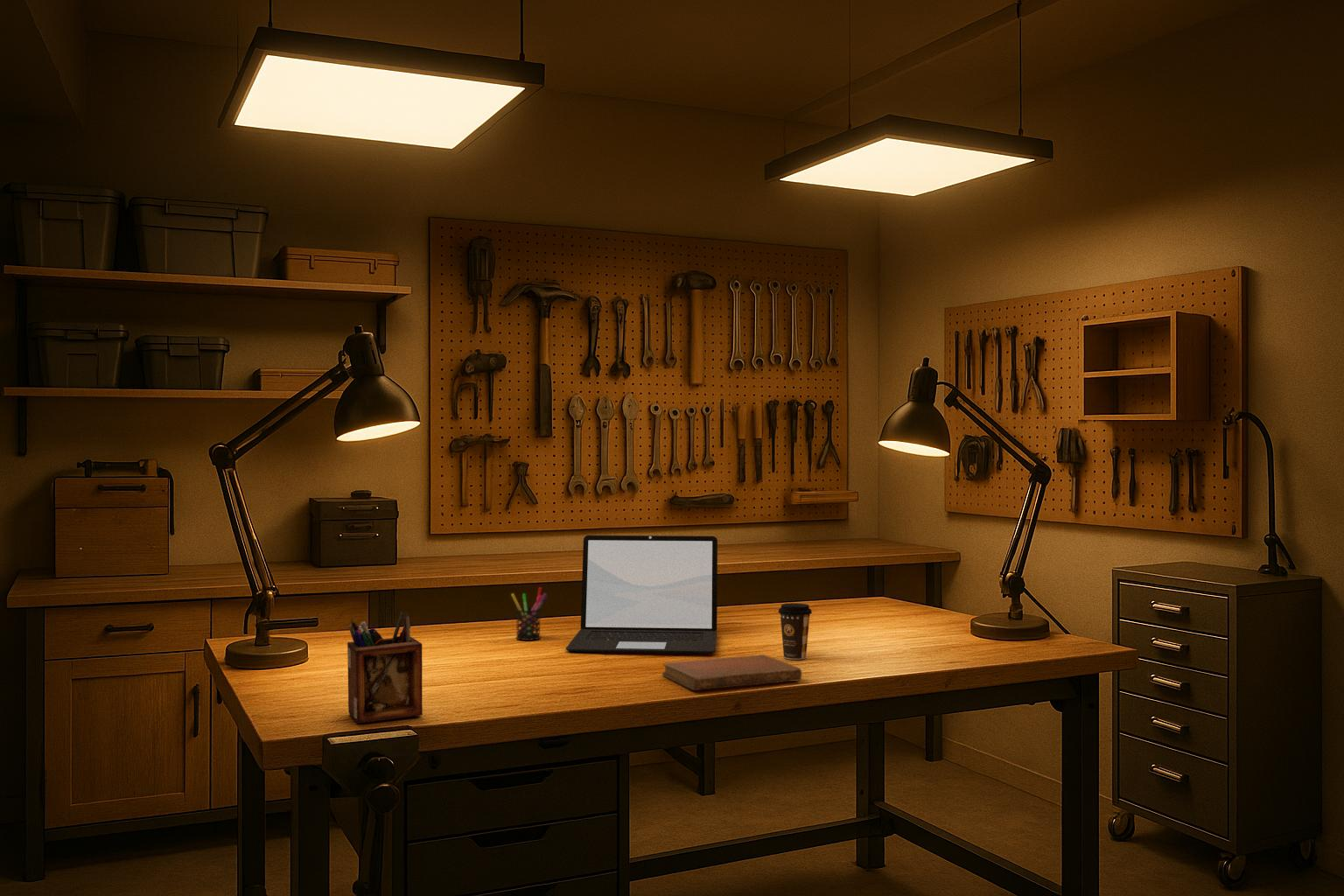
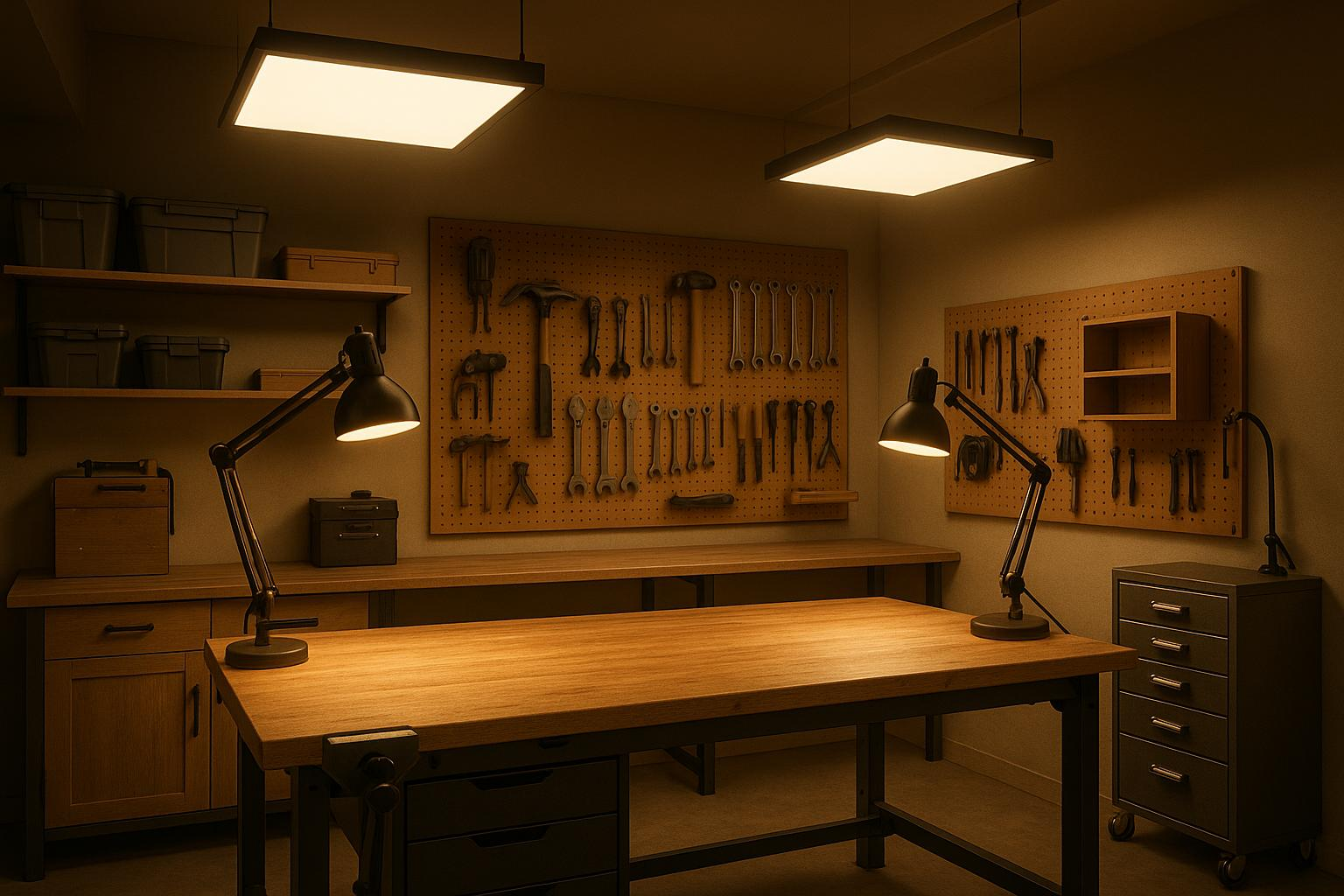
- laptop [565,535,718,655]
- notebook [662,654,802,691]
- coffee cup [777,602,813,661]
- desk organizer [346,611,423,725]
- pen holder [510,586,548,641]
